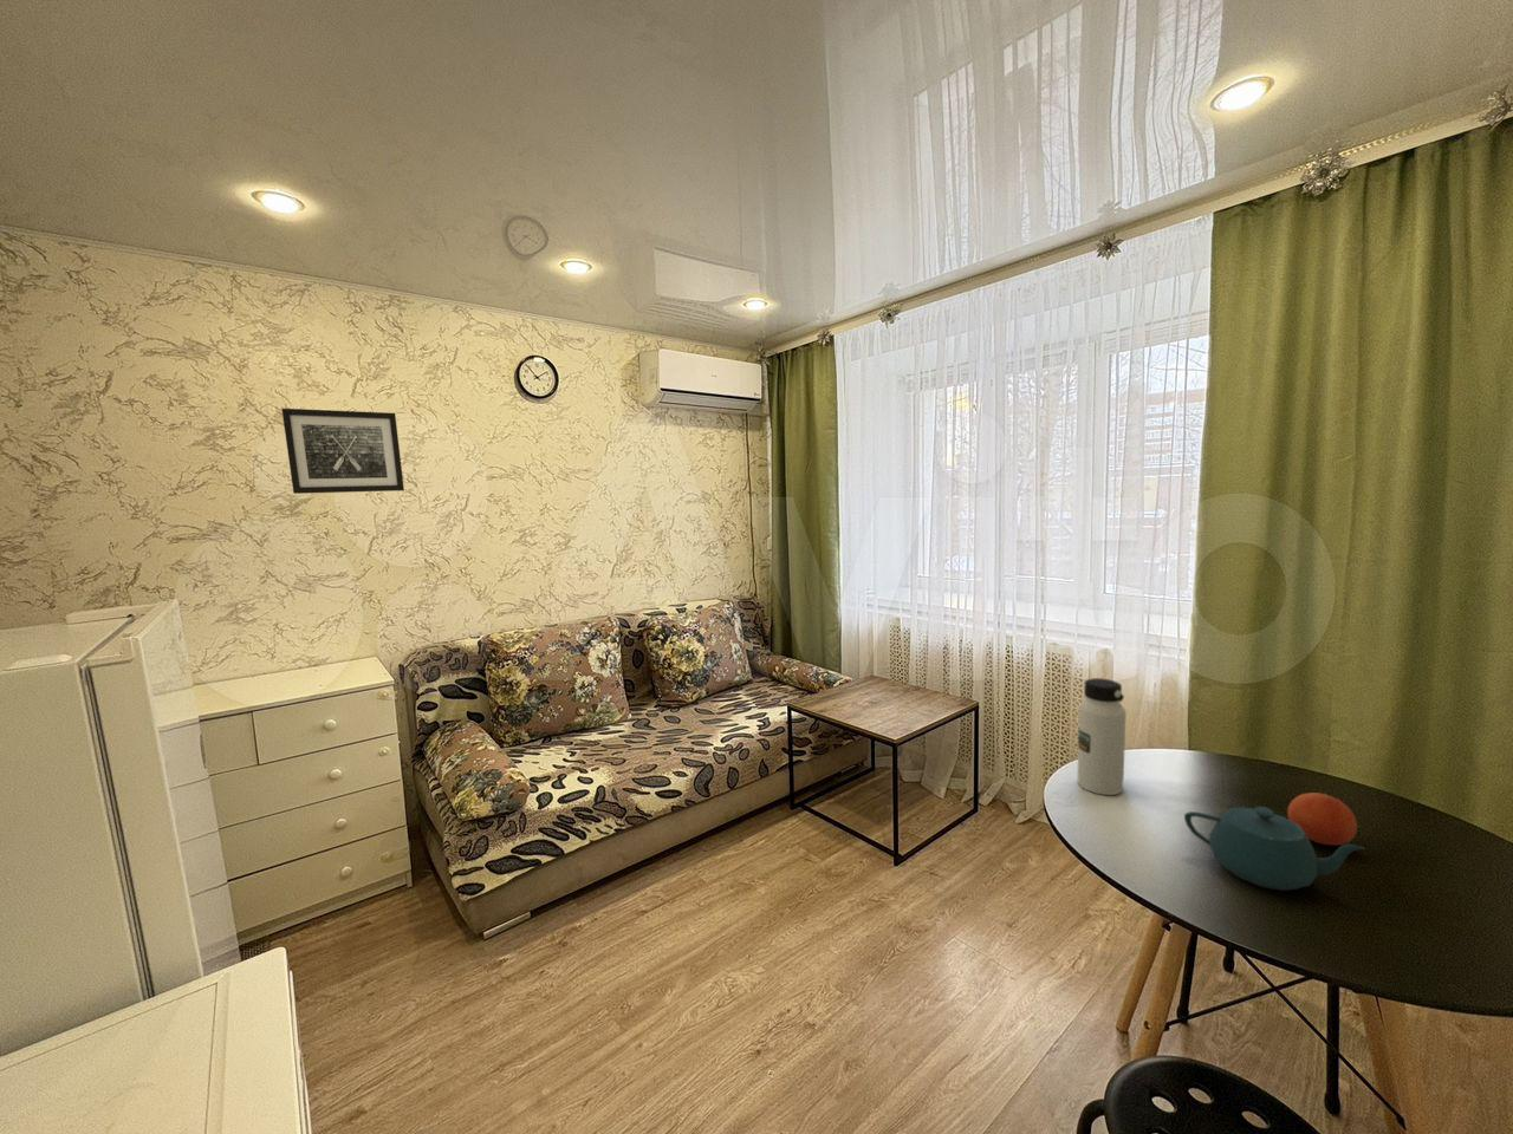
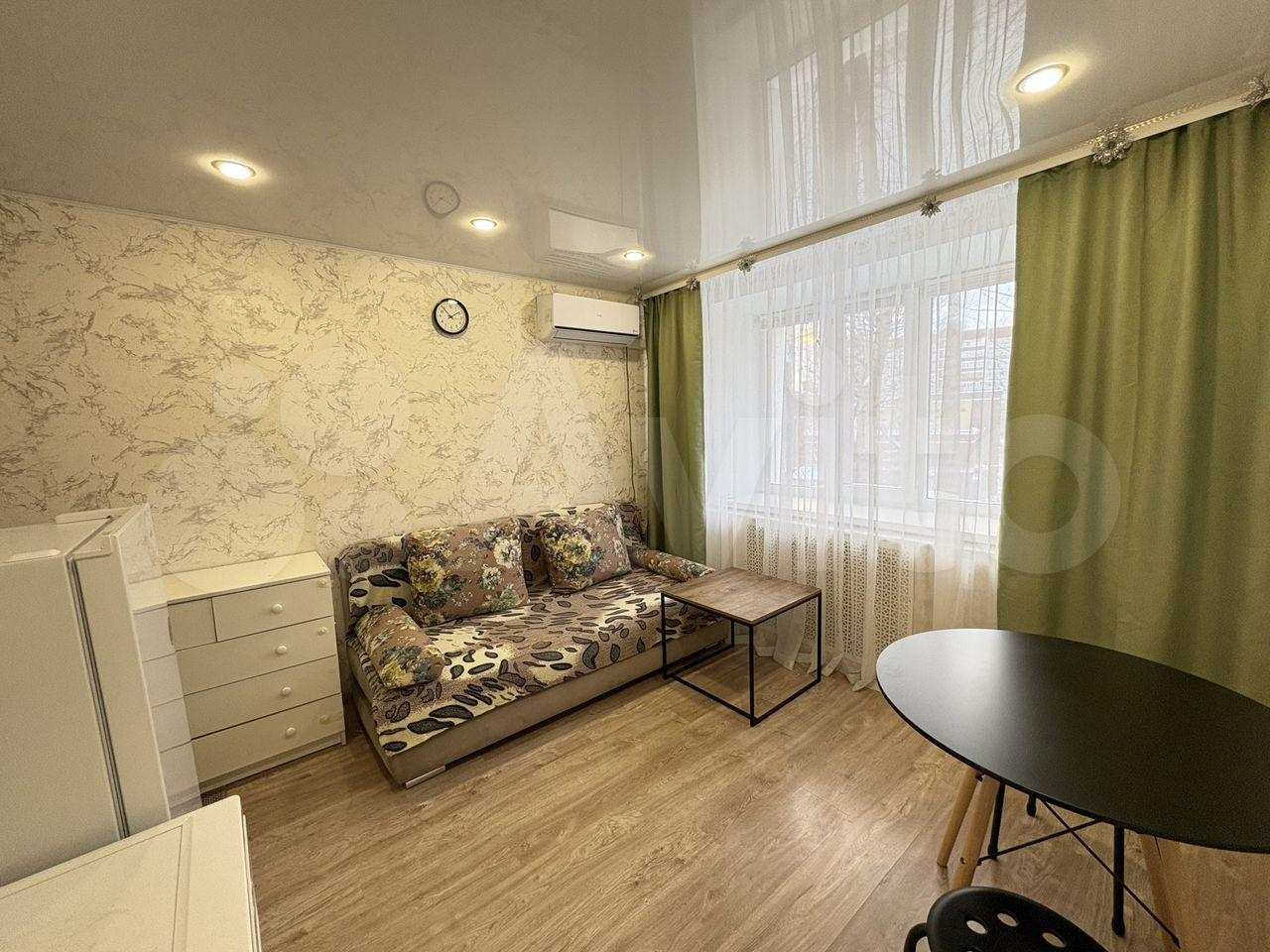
- teapot [1183,805,1366,892]
- water bottle [1076,677,1128,796]
- wall art [280,407,405,496]
- fruit [1287,791,1358,847]
